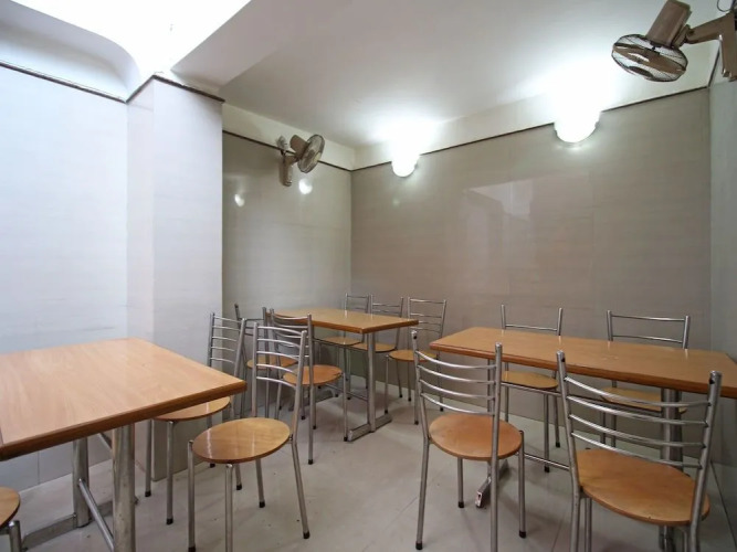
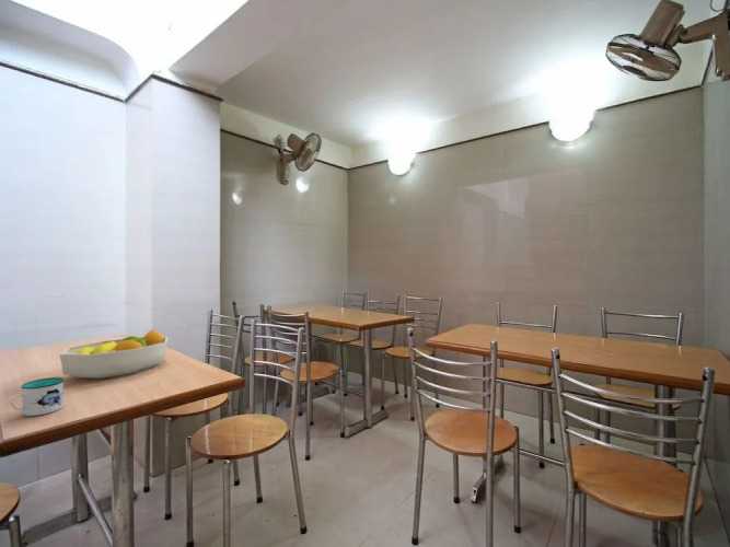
+ mug [8,376,66,417]
+ fruit bowl [58,328,169,380]
